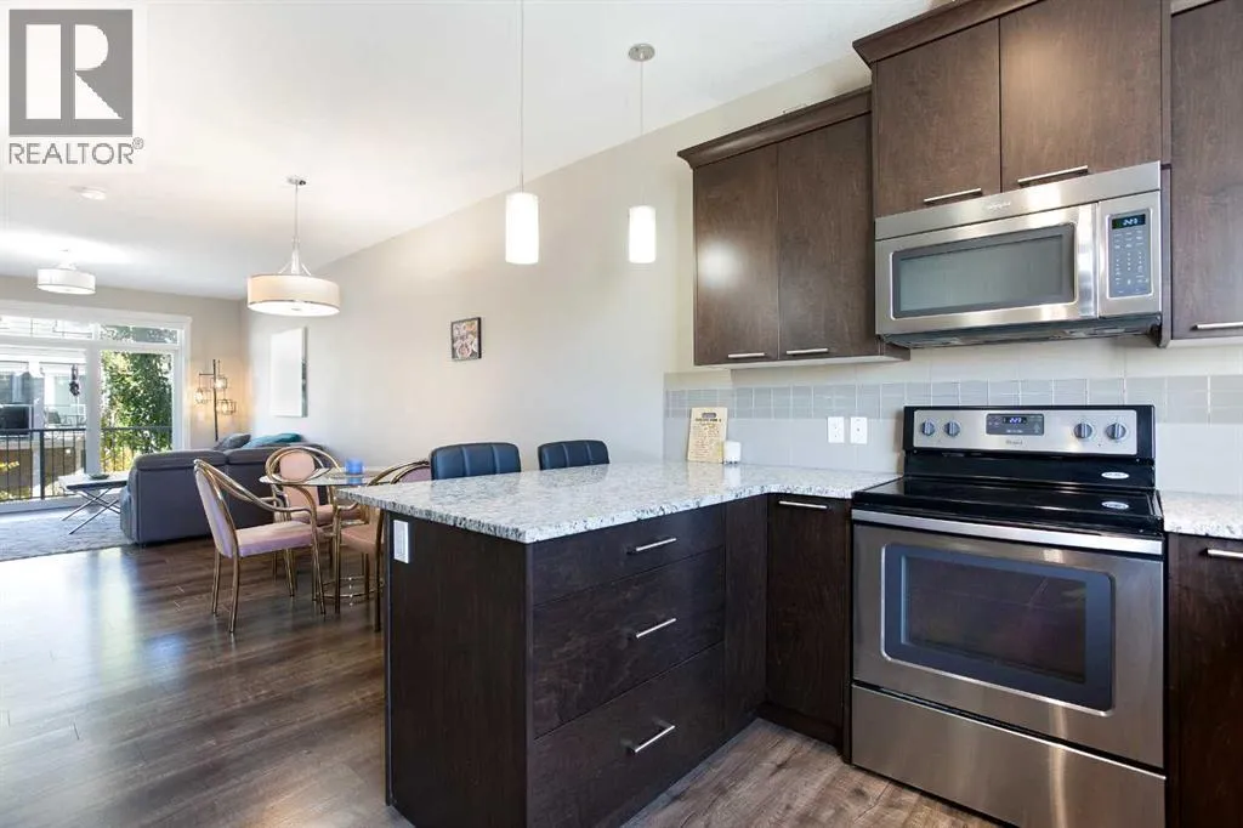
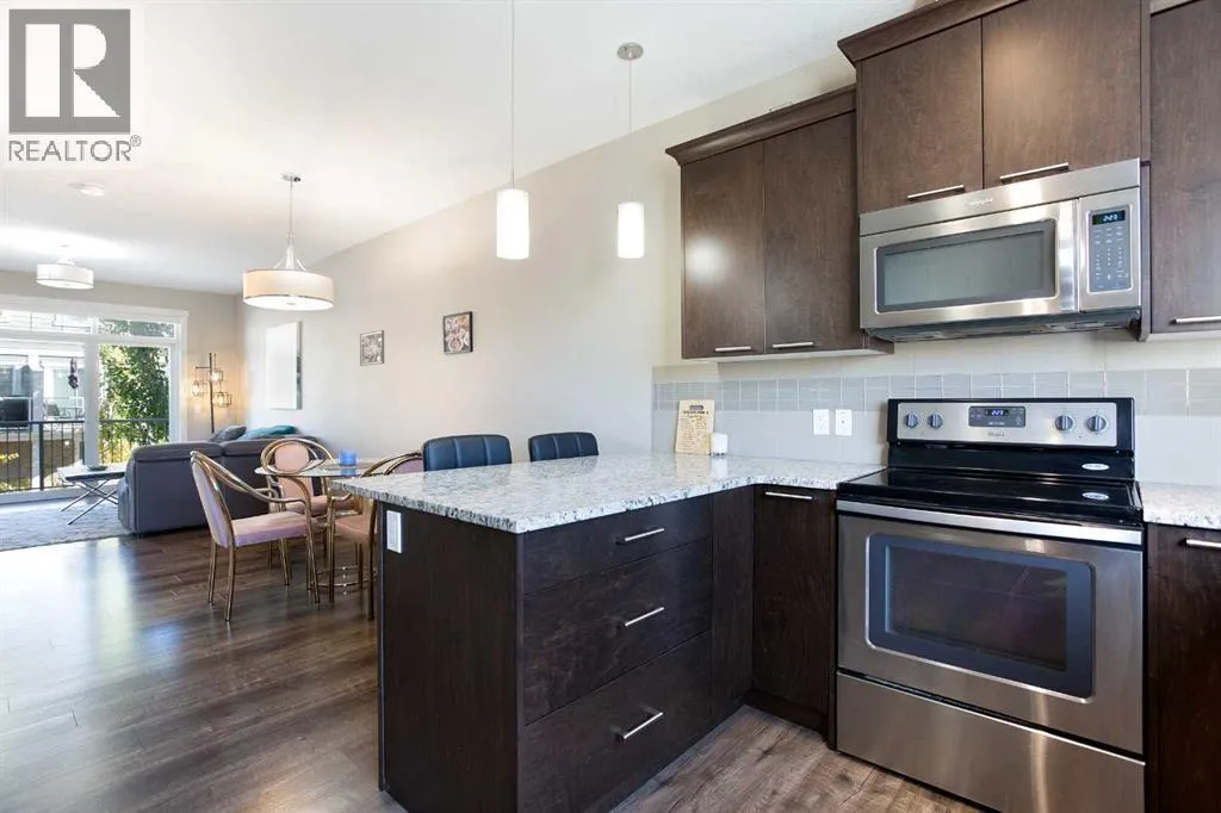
+ wall art [359,329,385,367]
